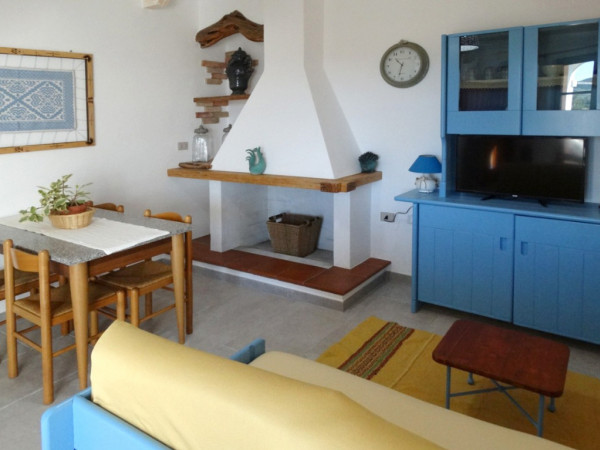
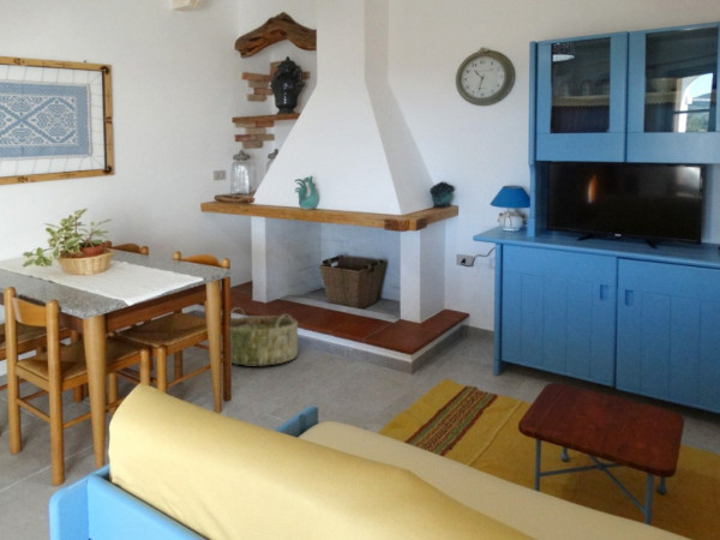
+ basket [229,306,299,366]
